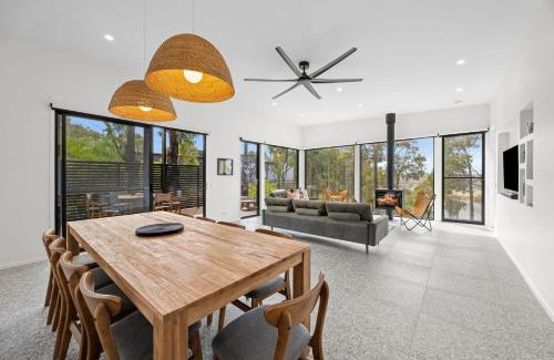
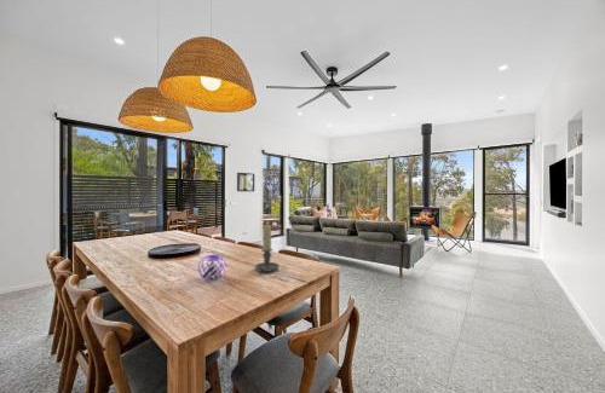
+ decorative orb [197,254,227,279]
+ candle holder [254,224,281,274]
